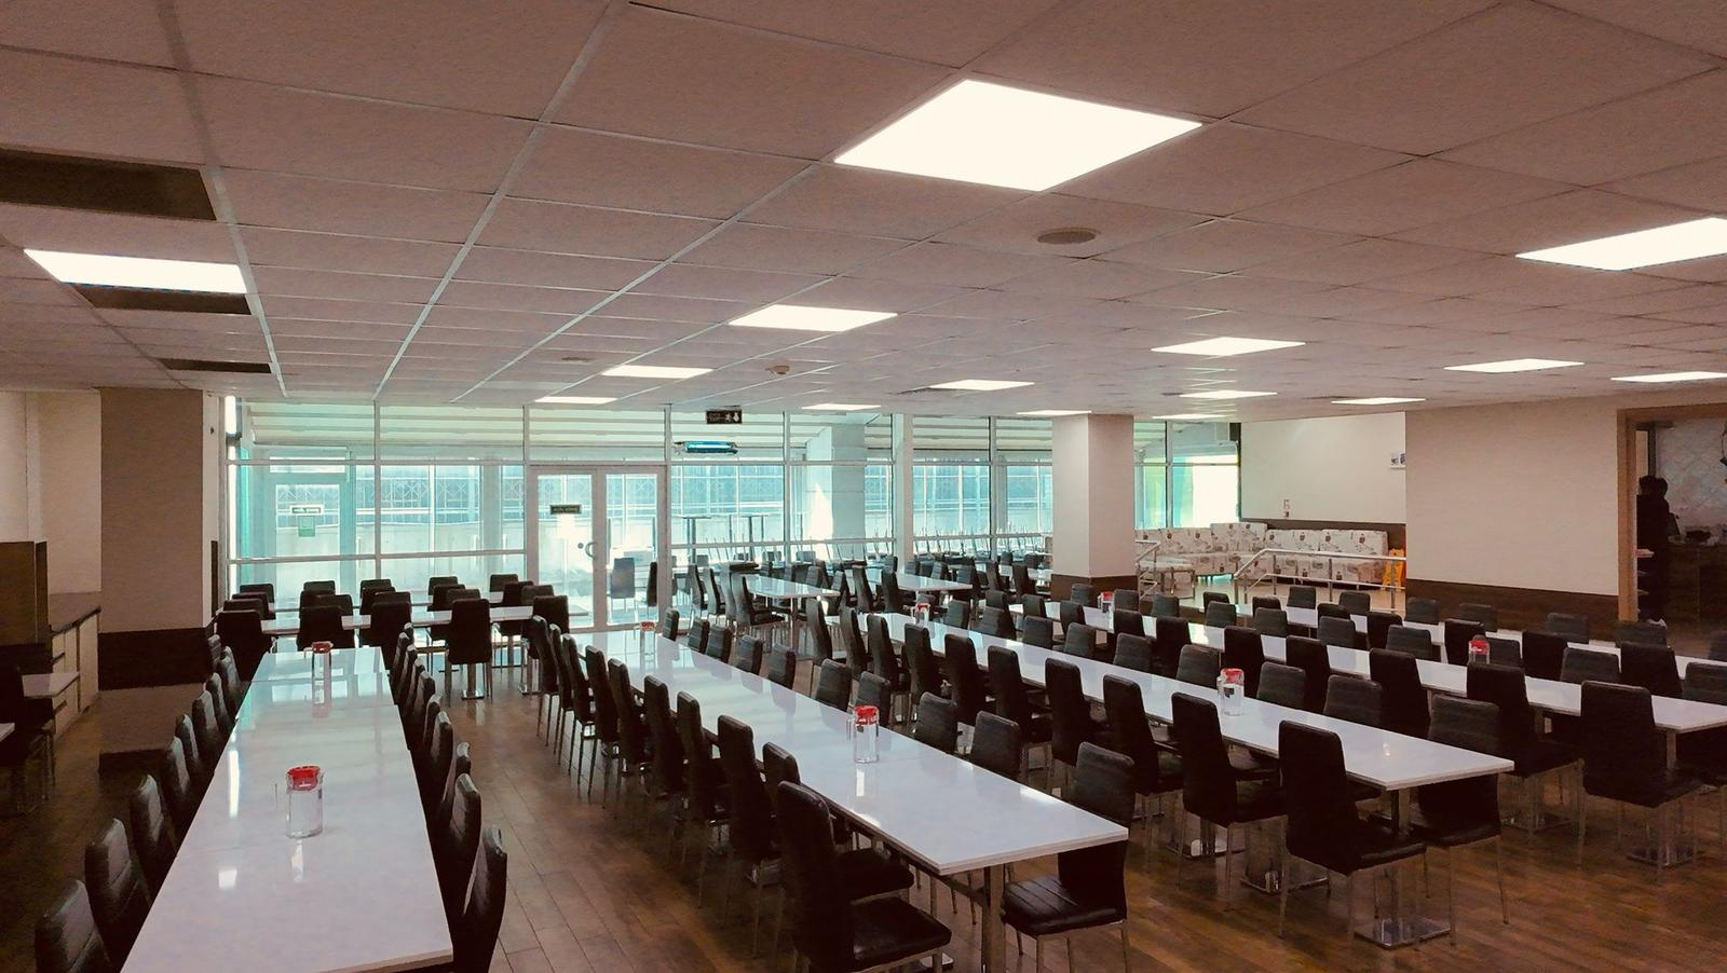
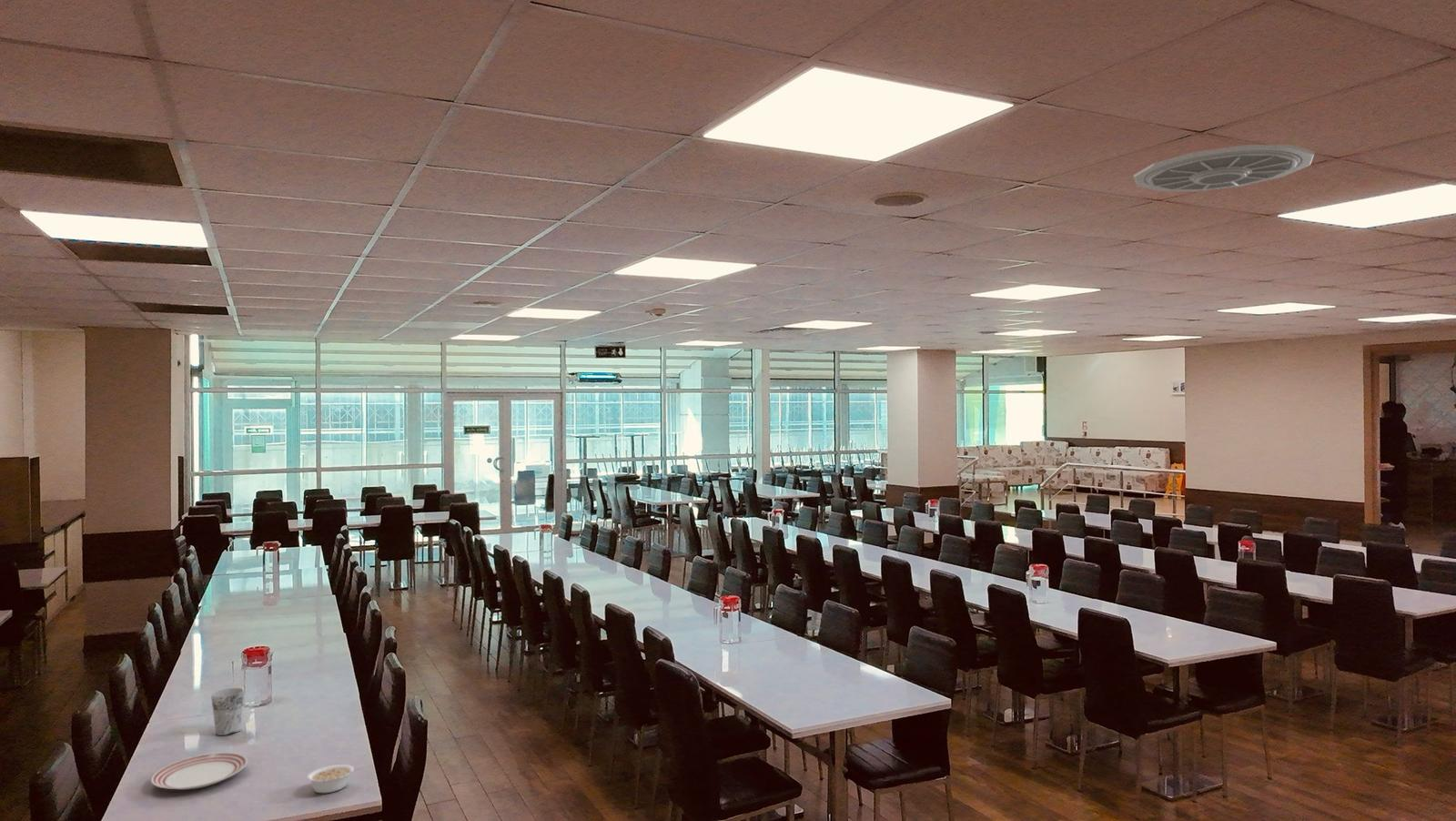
+ dinner plate [150,752,248,791]
+ cup [210,687,245,736]
+ ceiling vent [1133,144,1315,192]
+ legume [306,764,361,794]
